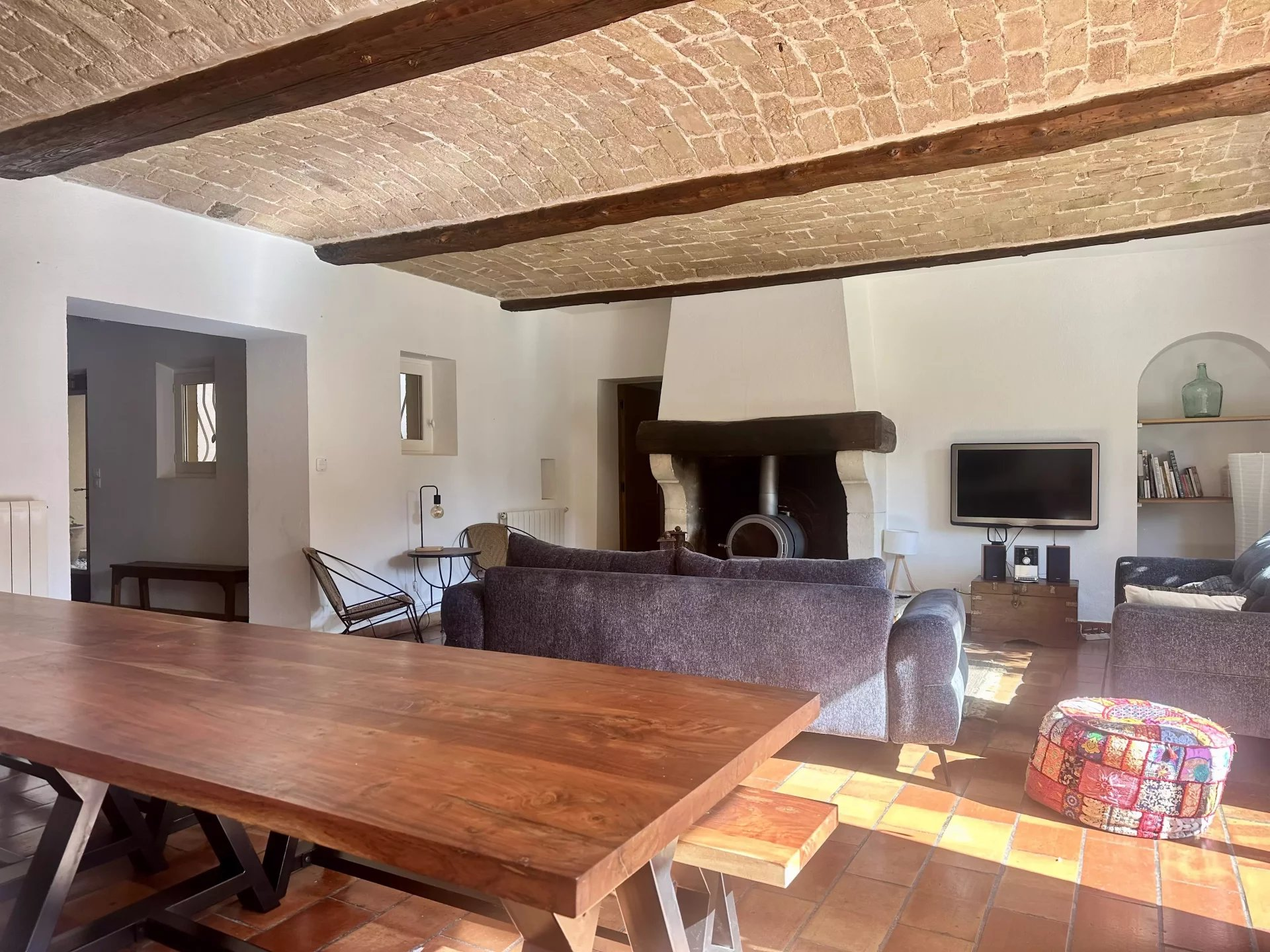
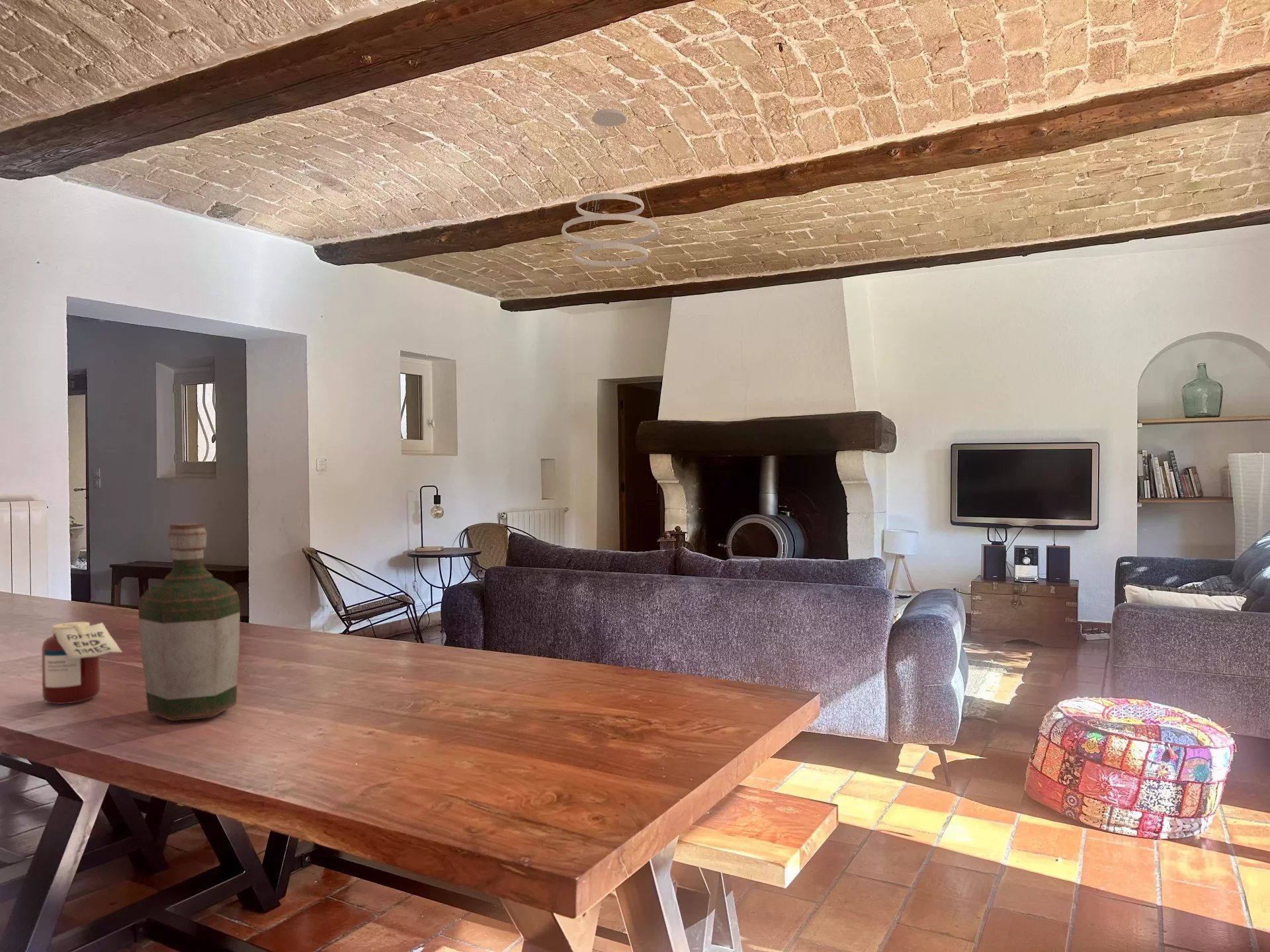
+ jar [41,621,123,705]
+ chandelier [561,108,659,268]
+ bottle [138,522,241,721]
